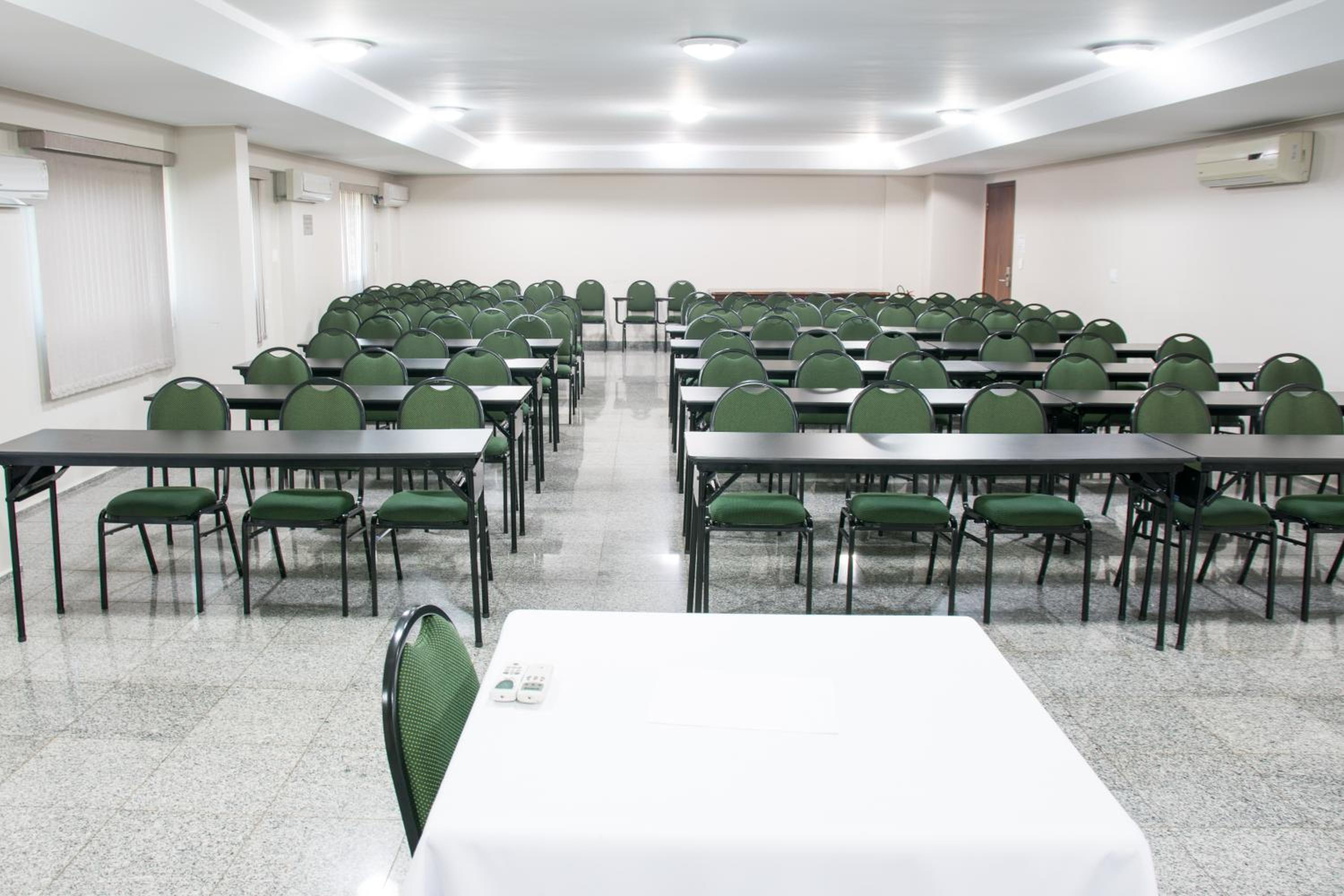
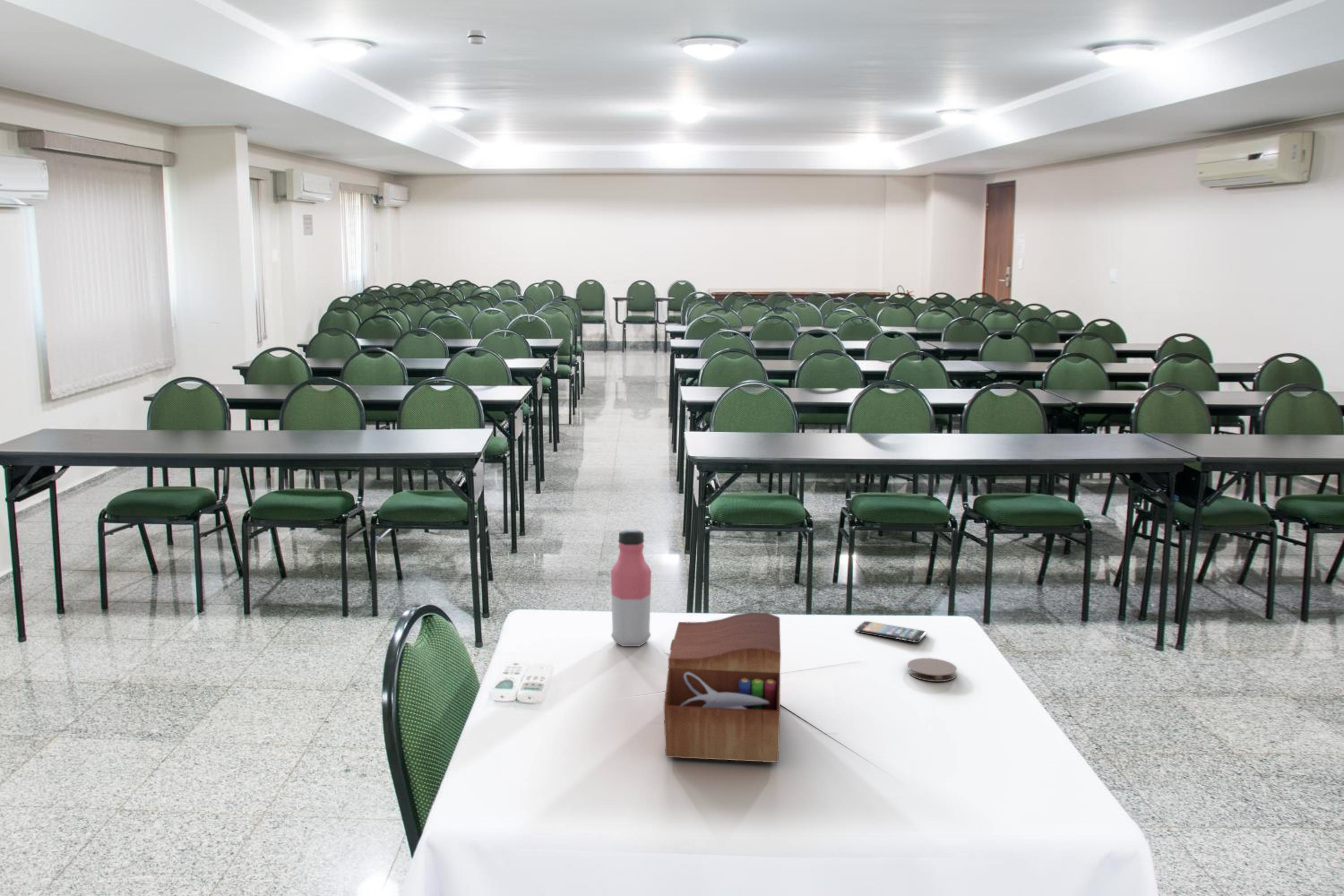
+ coaster [907,658,957,682]
+ water bottle [611,529,652,647]
+ smartphone [854,621,928,643]
+ sewing box [663,612,781,763]
+ smoke detector [467,29,487,45]
